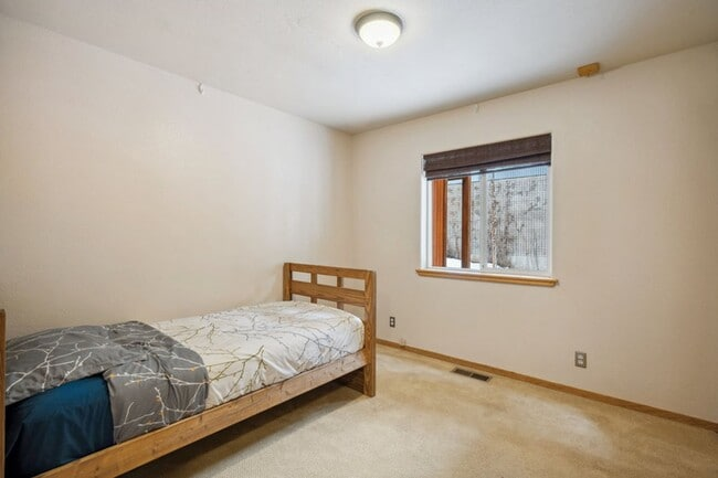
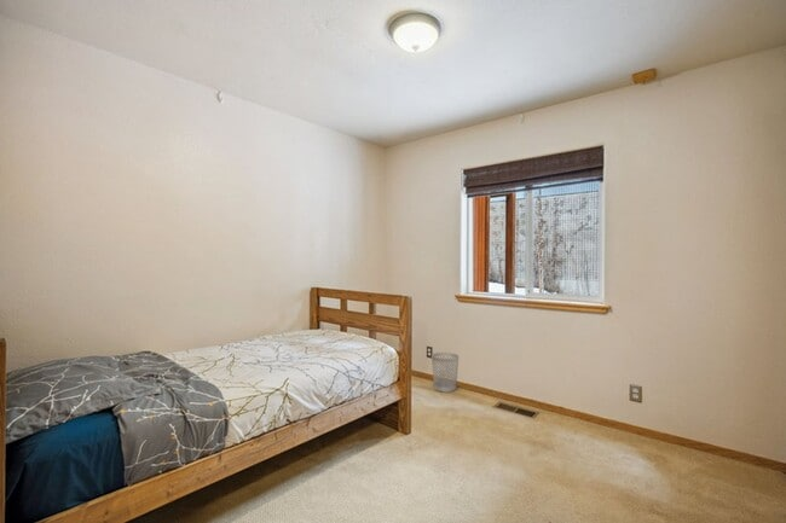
+ wastebasket [430,351,460,394]
